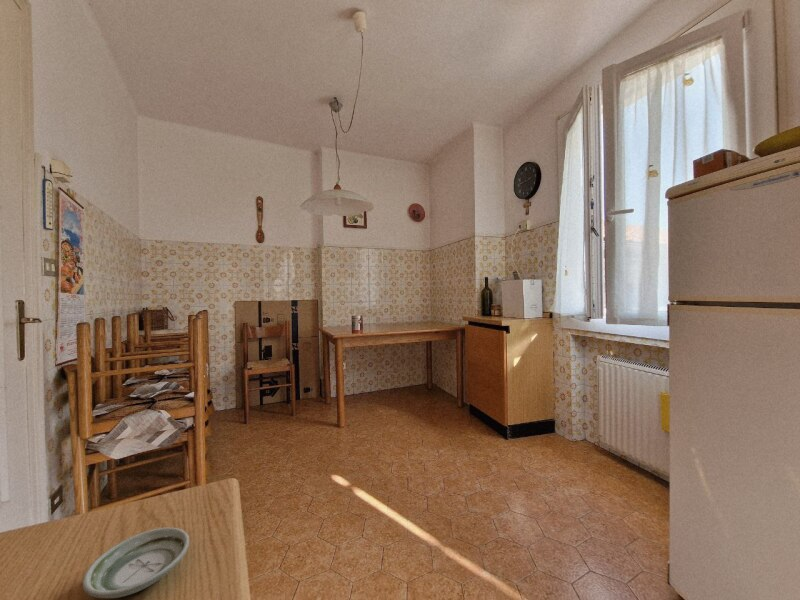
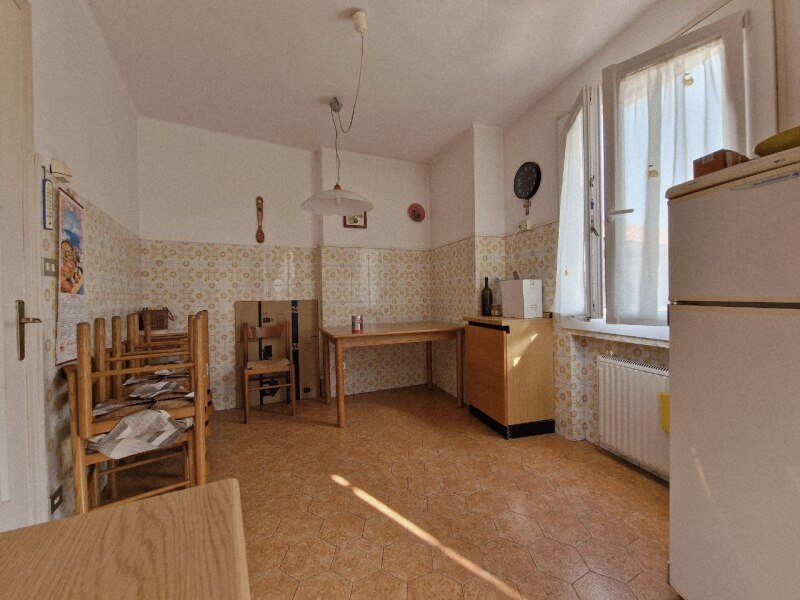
- saucer [81,526,190,599]
